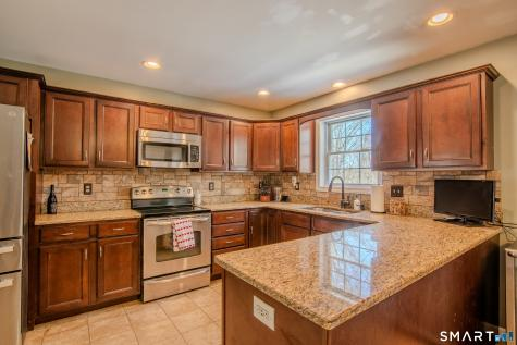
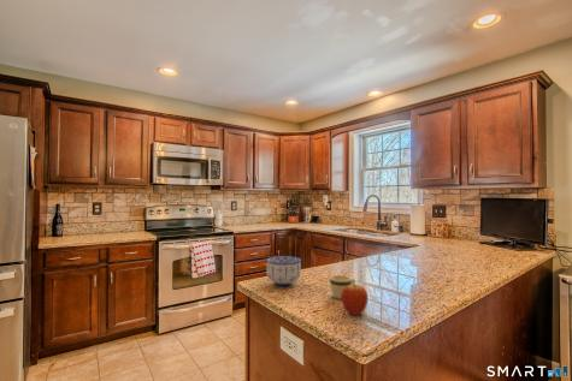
+ bowl [265,255,302,287]
+ fruit [341,284,368,316]
+ mug [329,274,356,300]
